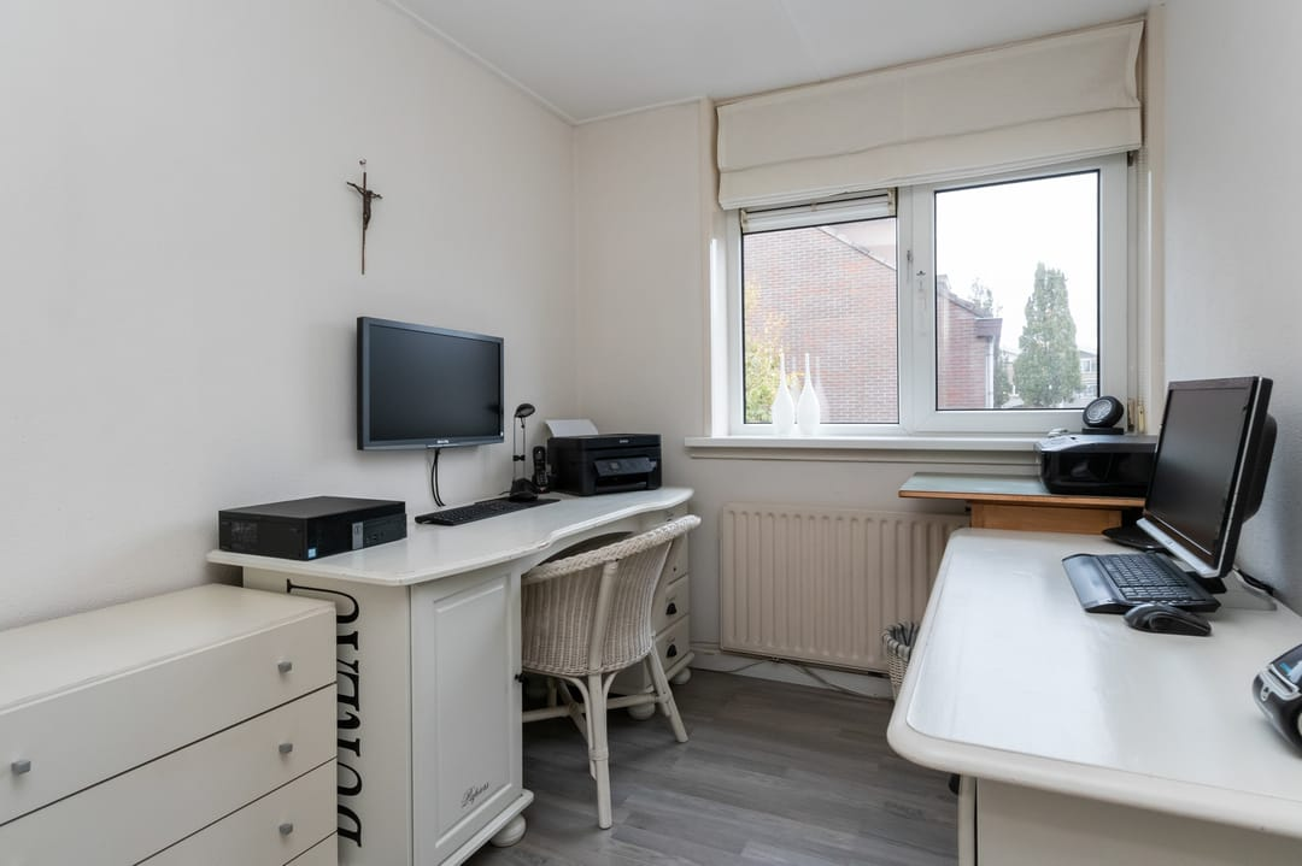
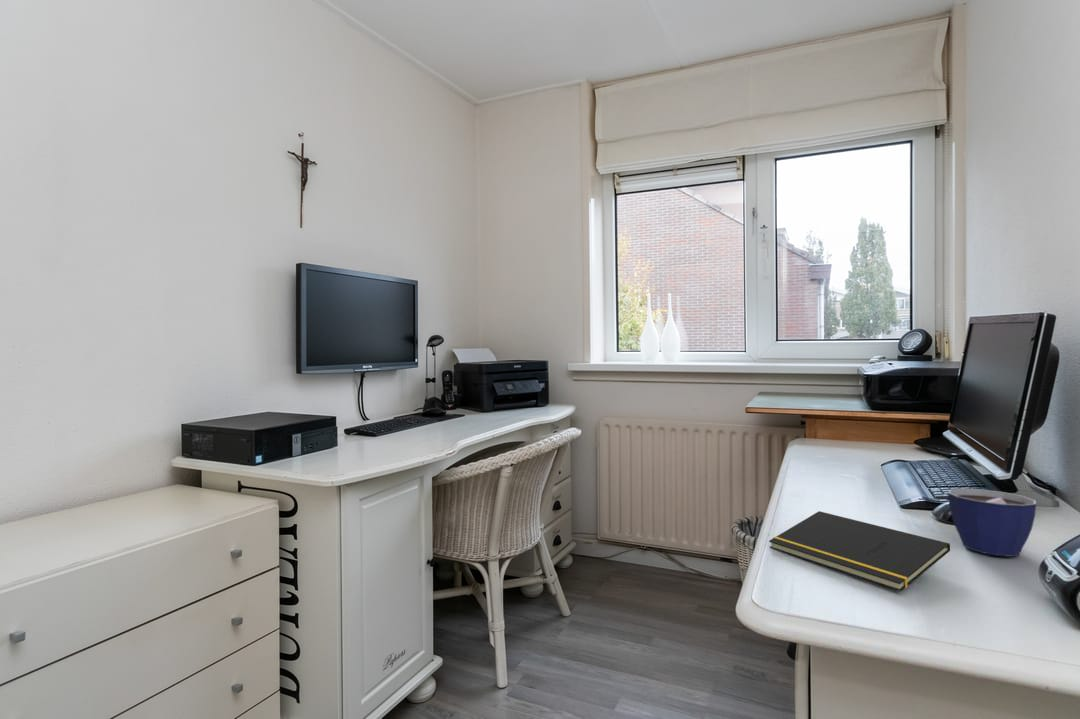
+ cup [947,488,1037,558]
+ notepad [768,510,951,592]
